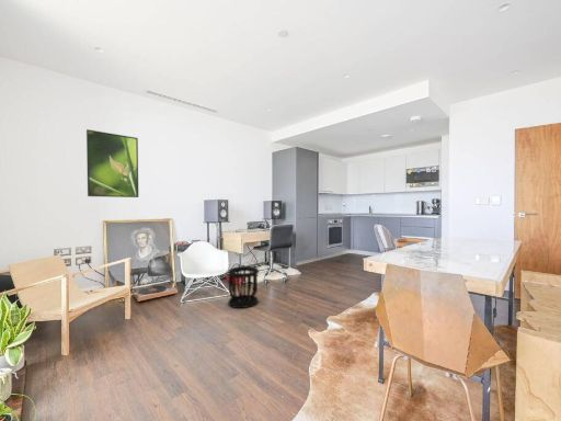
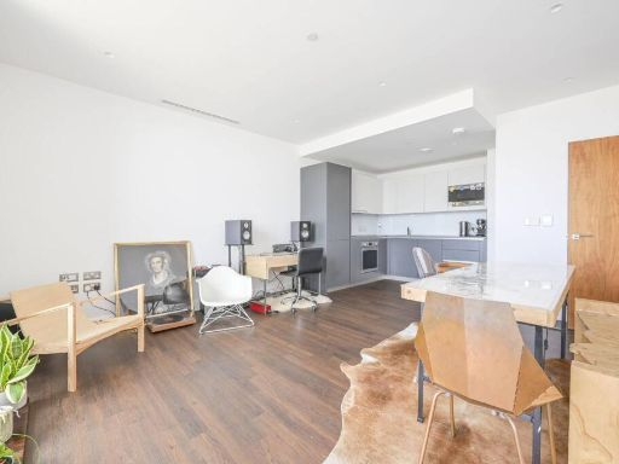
- wastebasket [227,265,260,309]
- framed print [85,128,139,198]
